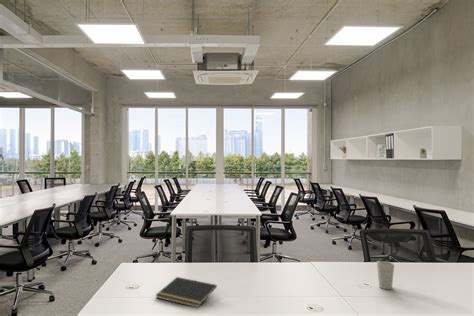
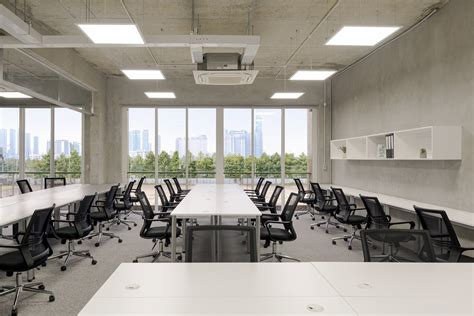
- notepad [155,276,218,309]
- cup [376,260,395,290]
